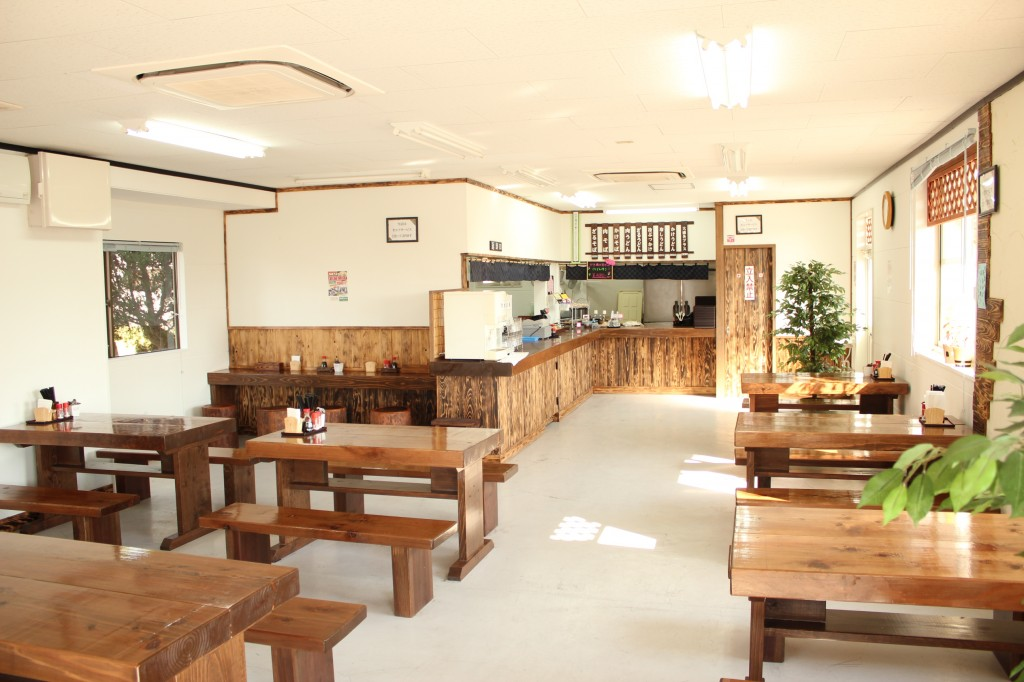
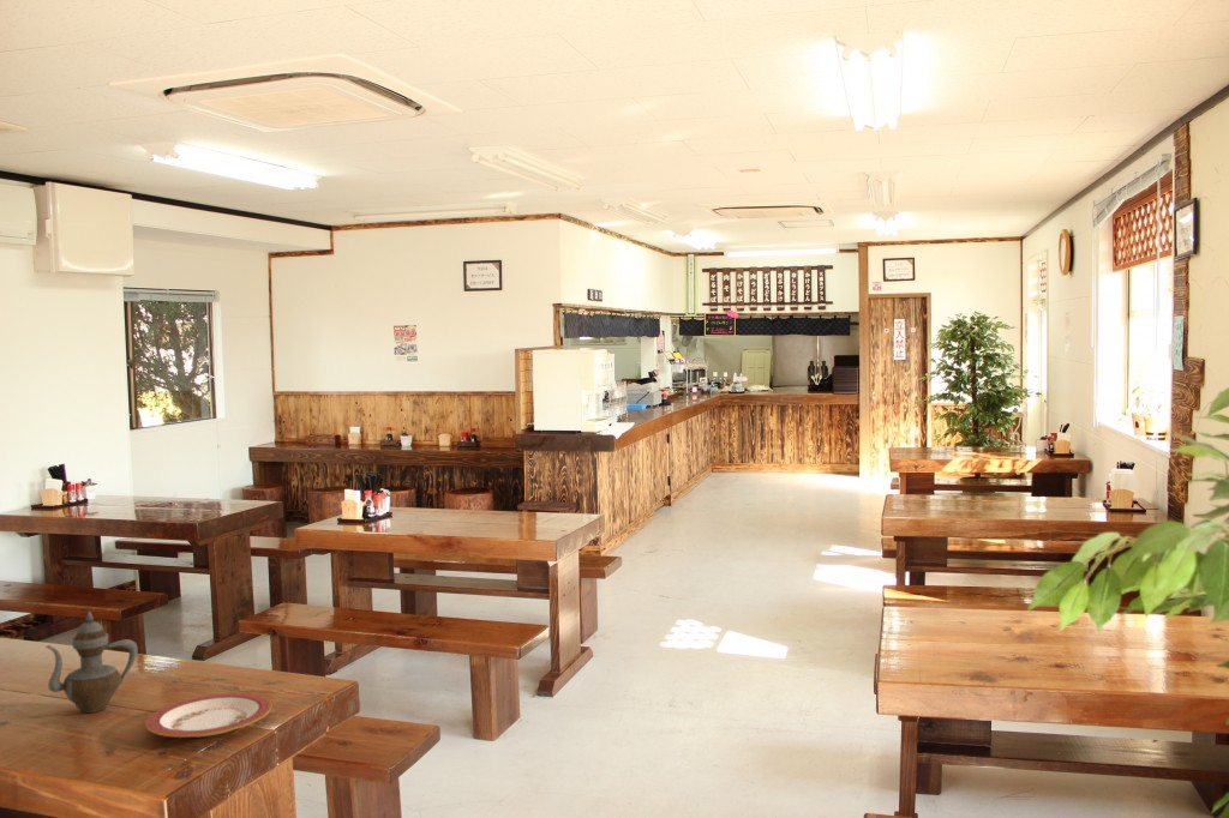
+ plate [144,692,274,739]
+ teapot [44,609,139,714]
